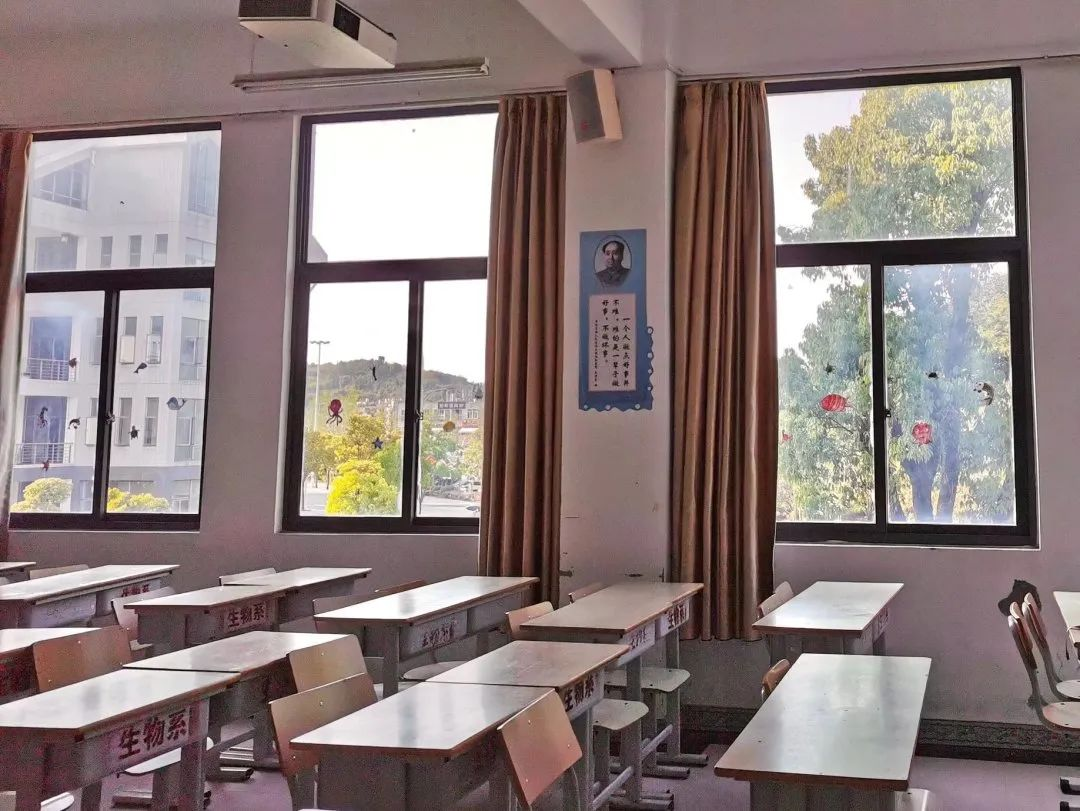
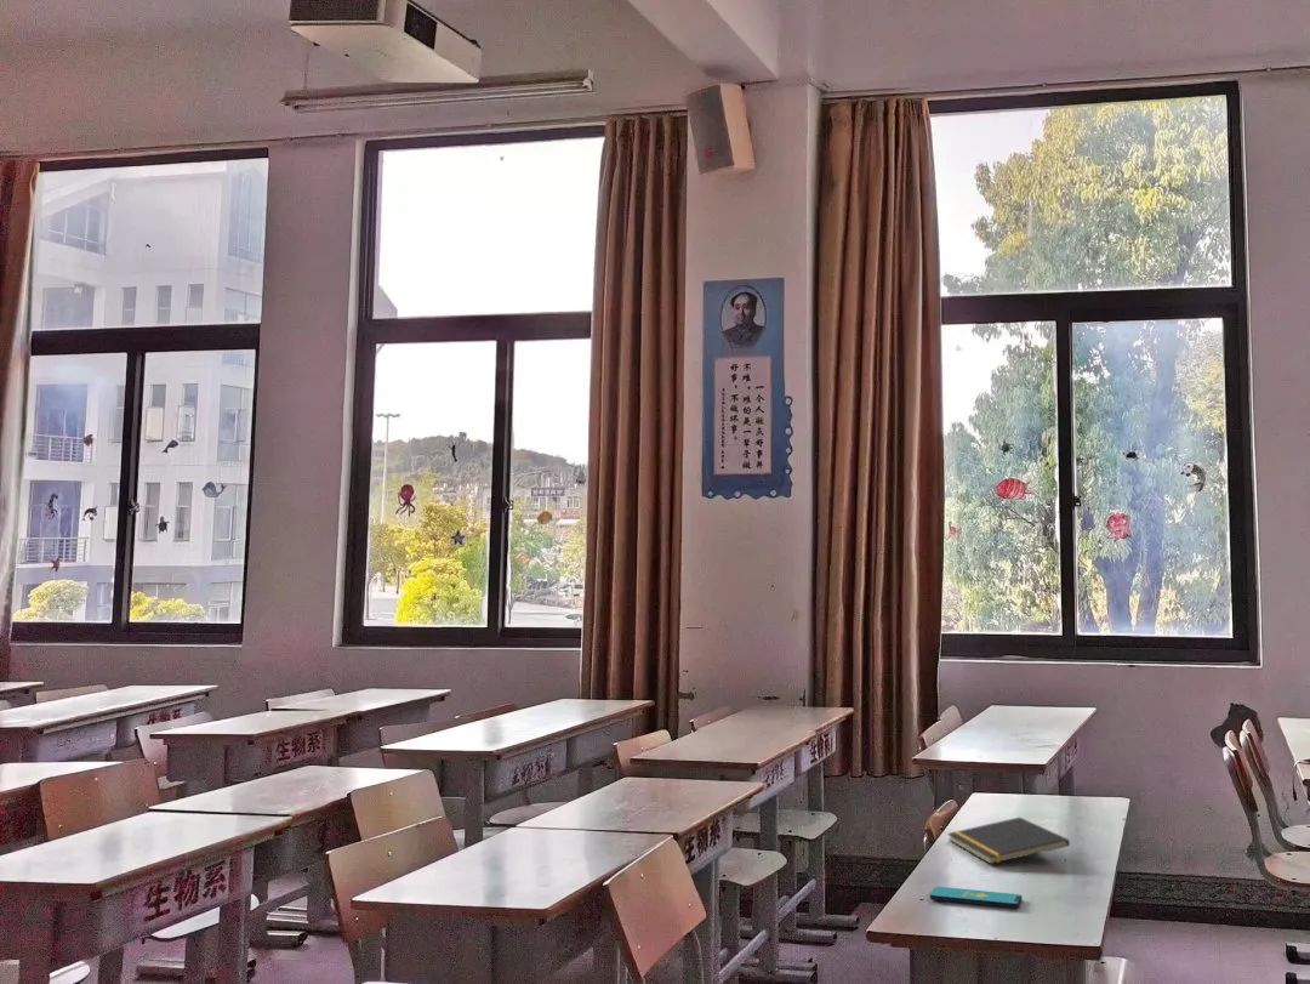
+ notepad [946,817,1071,865]
+ smartphone [929,886,1023,909]
